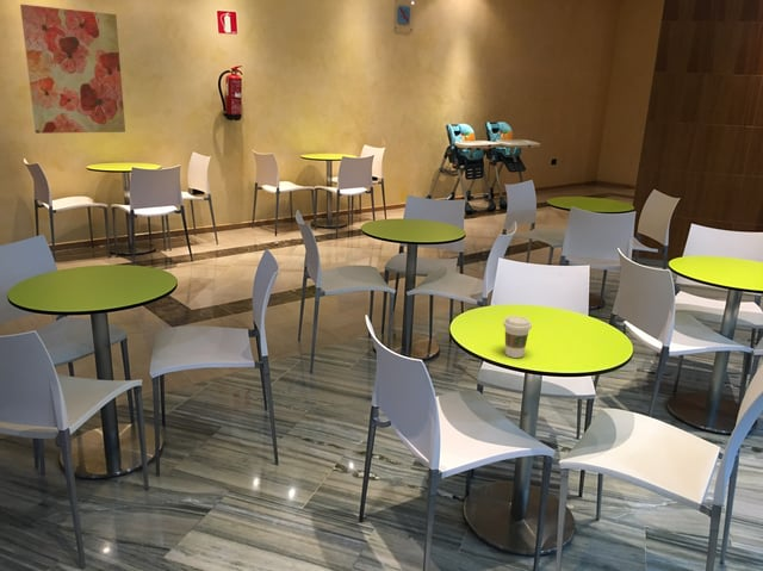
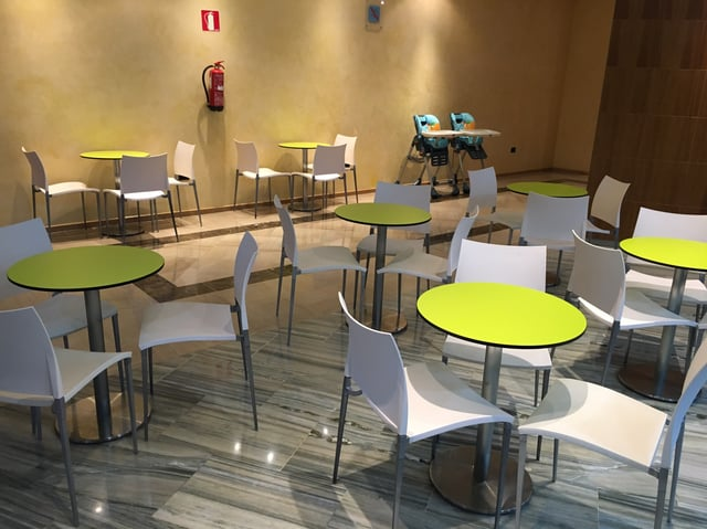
- coffee cup [502,315,533,359]
- wall art [19,4,126,135]
